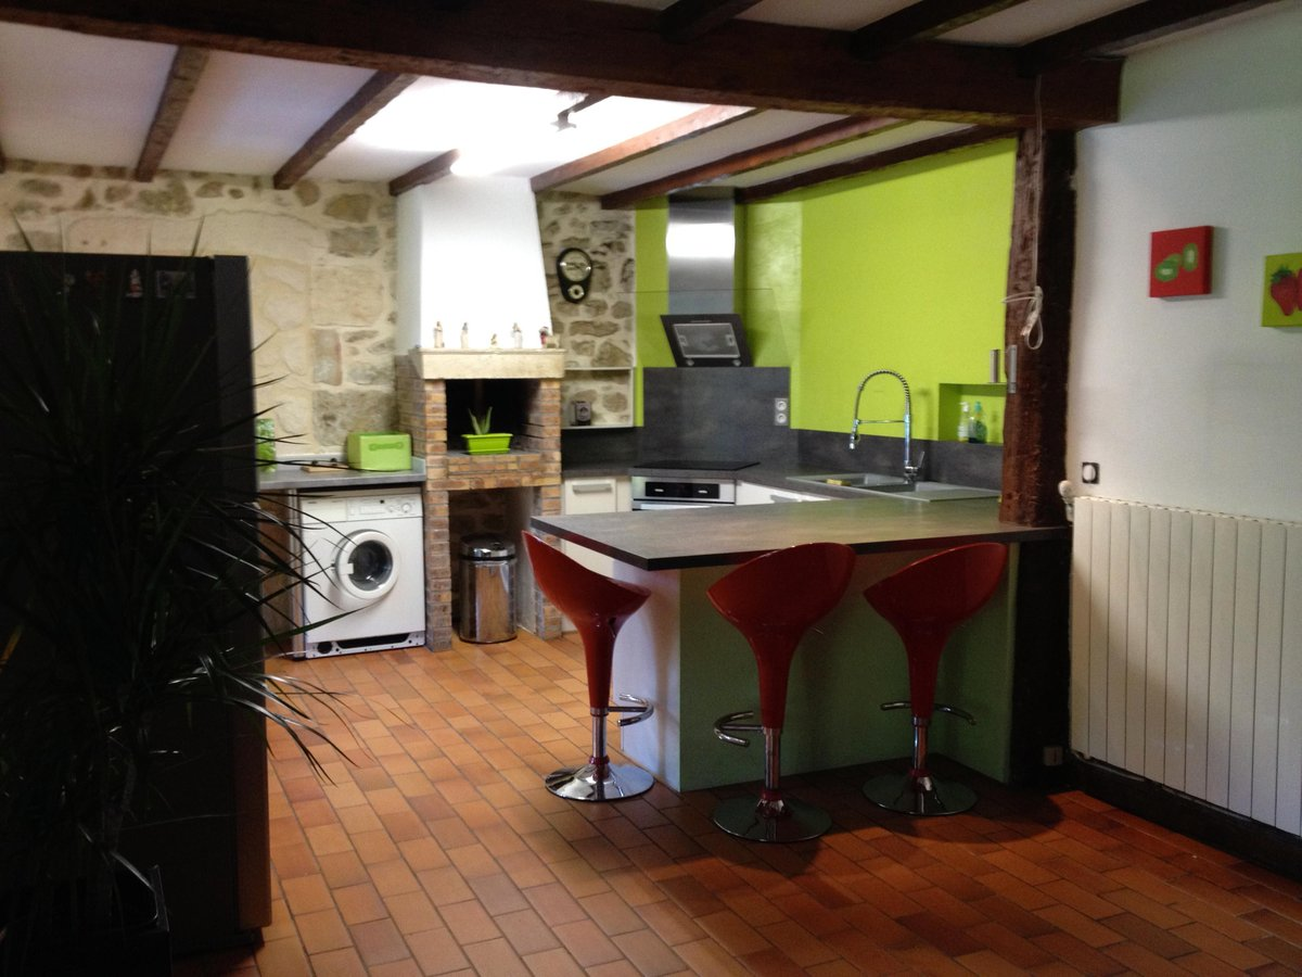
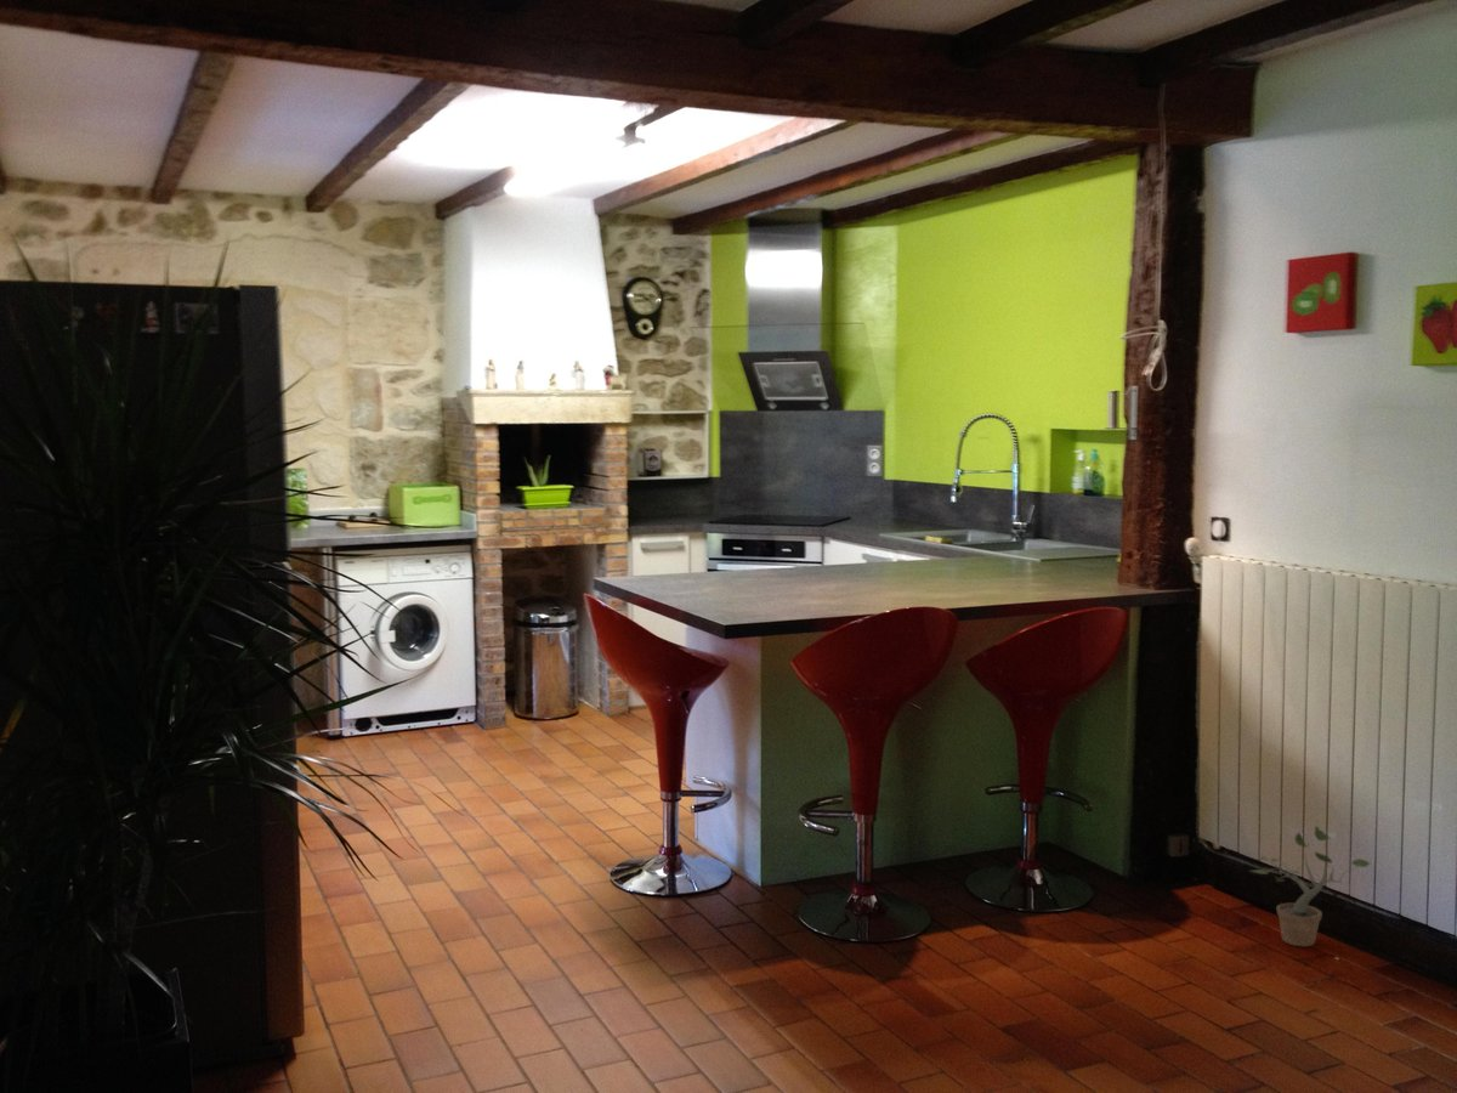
+ potted plant [1249,825,1371,947]
